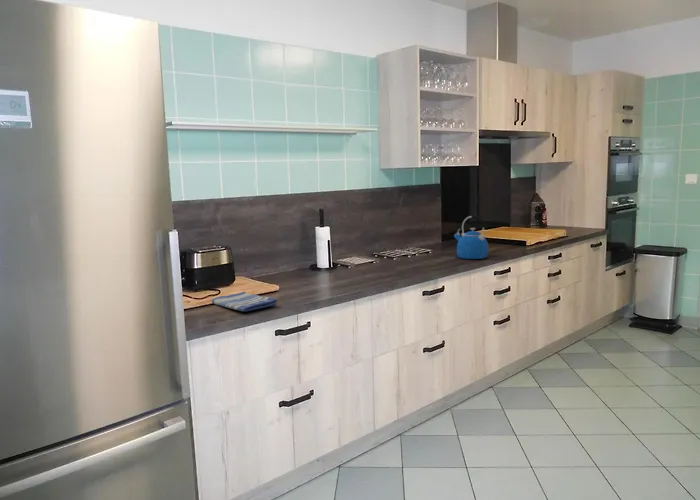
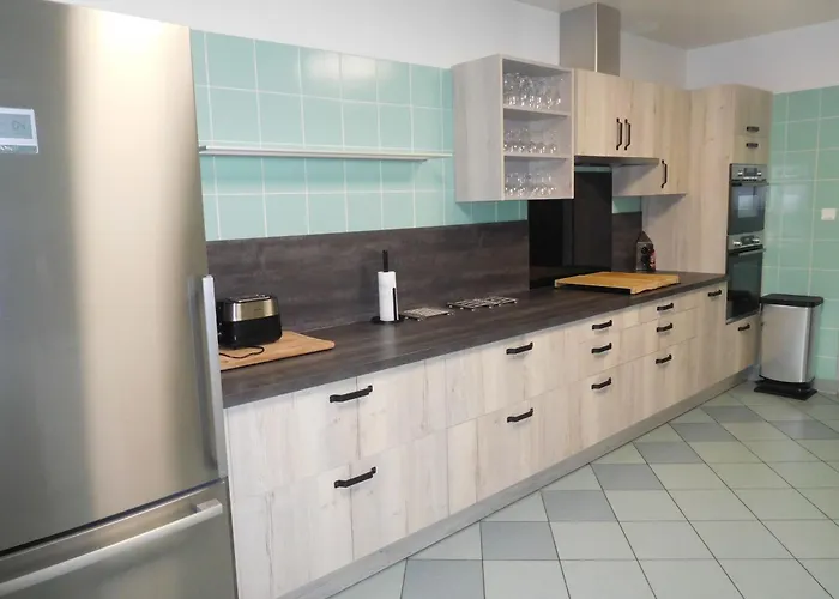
- dish towel [211,291,278,312]
- kettle [453,214,490,260]
